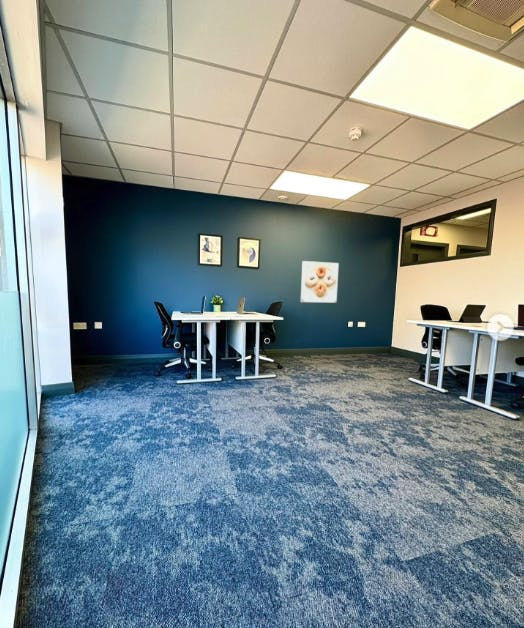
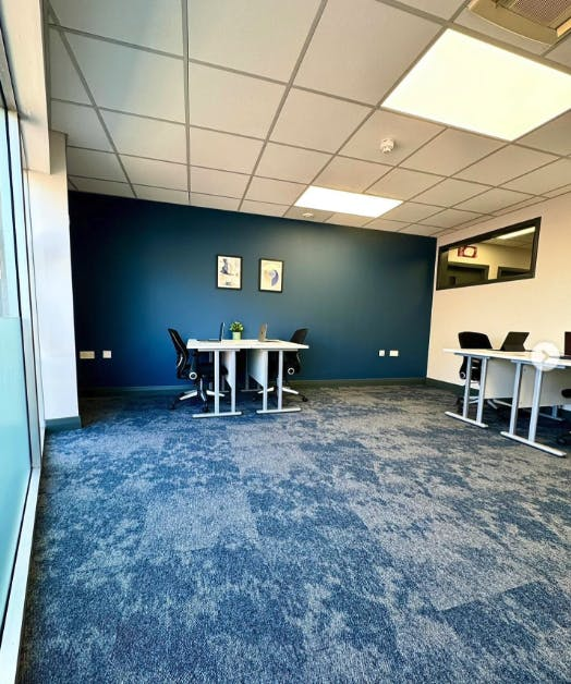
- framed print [299,260,340,303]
